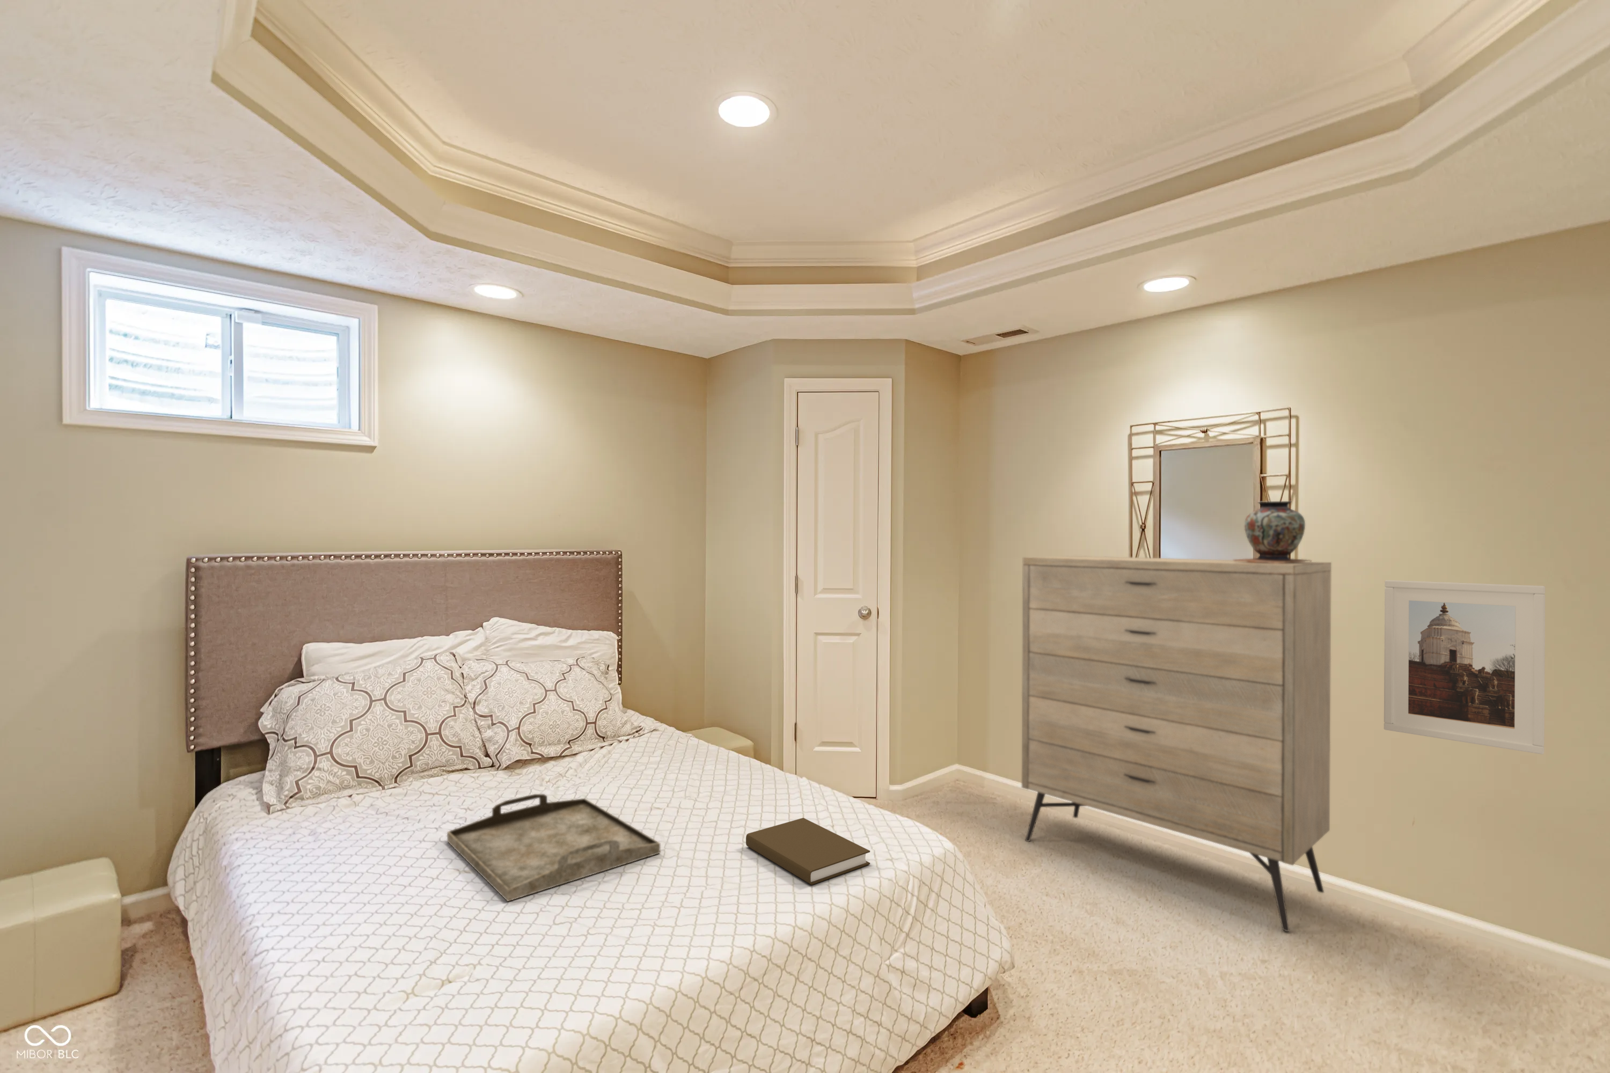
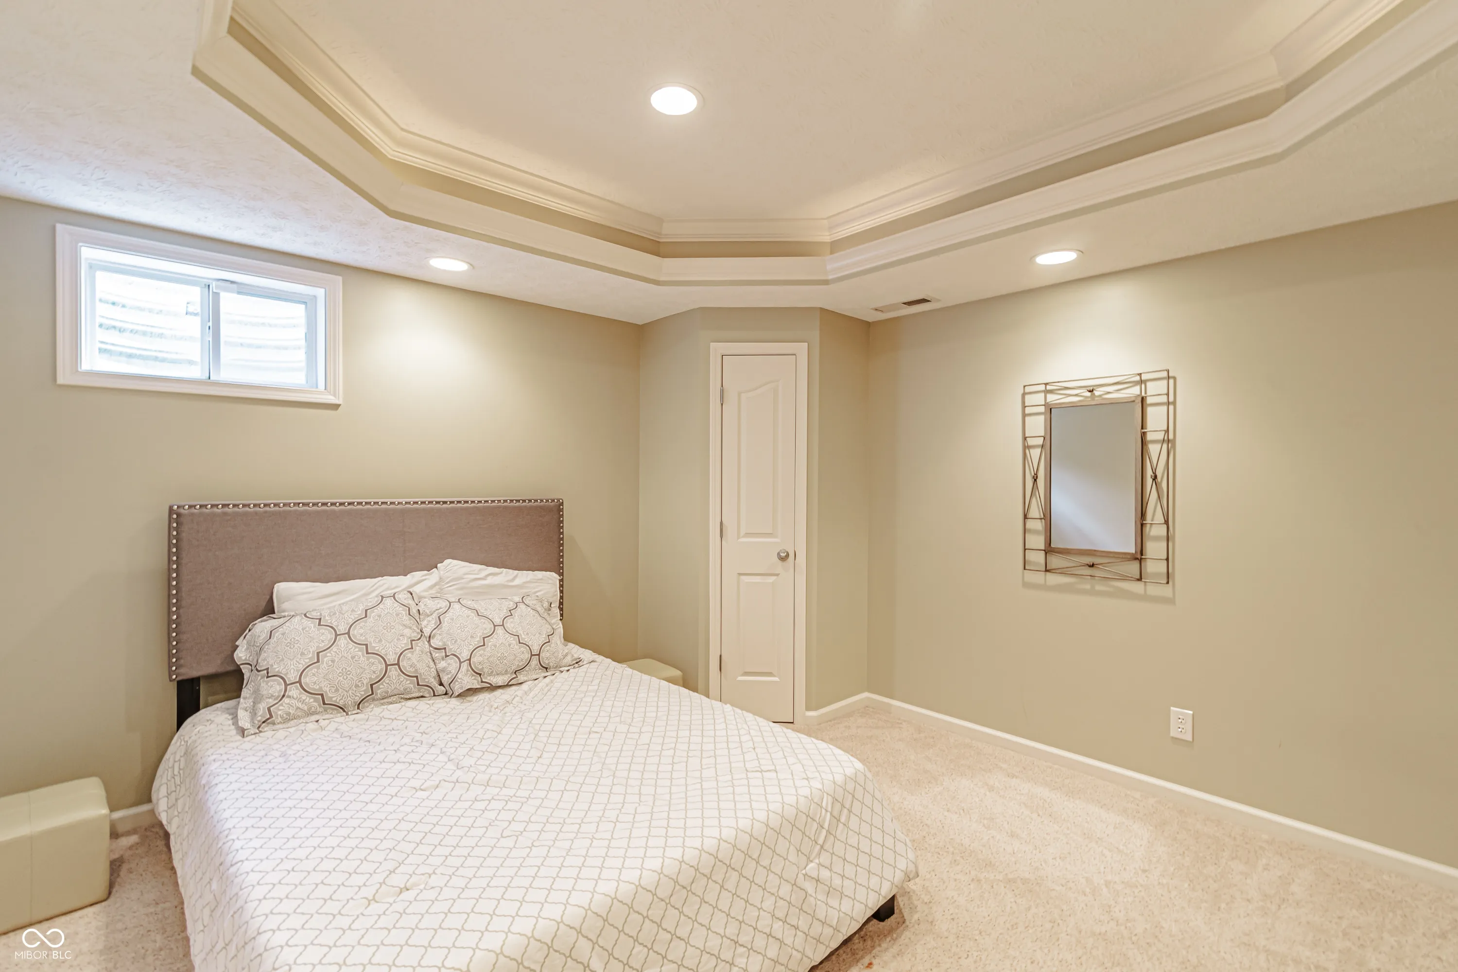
- decorative vase [1233,501,1312,564]
- dresser [1022,556,1332,932]
- book [745,817,871,885]
- serving tray [447,794,660,902]
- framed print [1384,580,1545,754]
